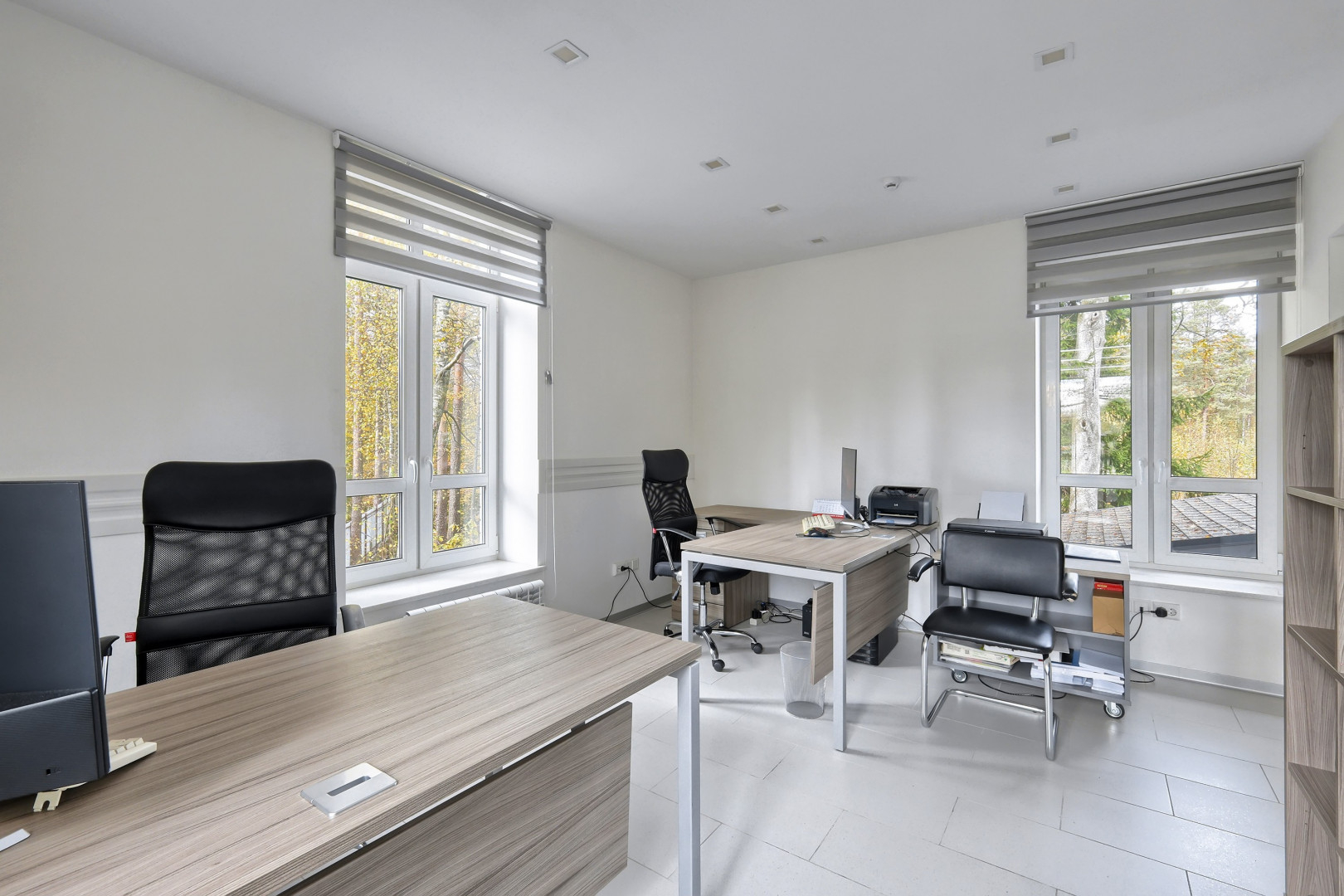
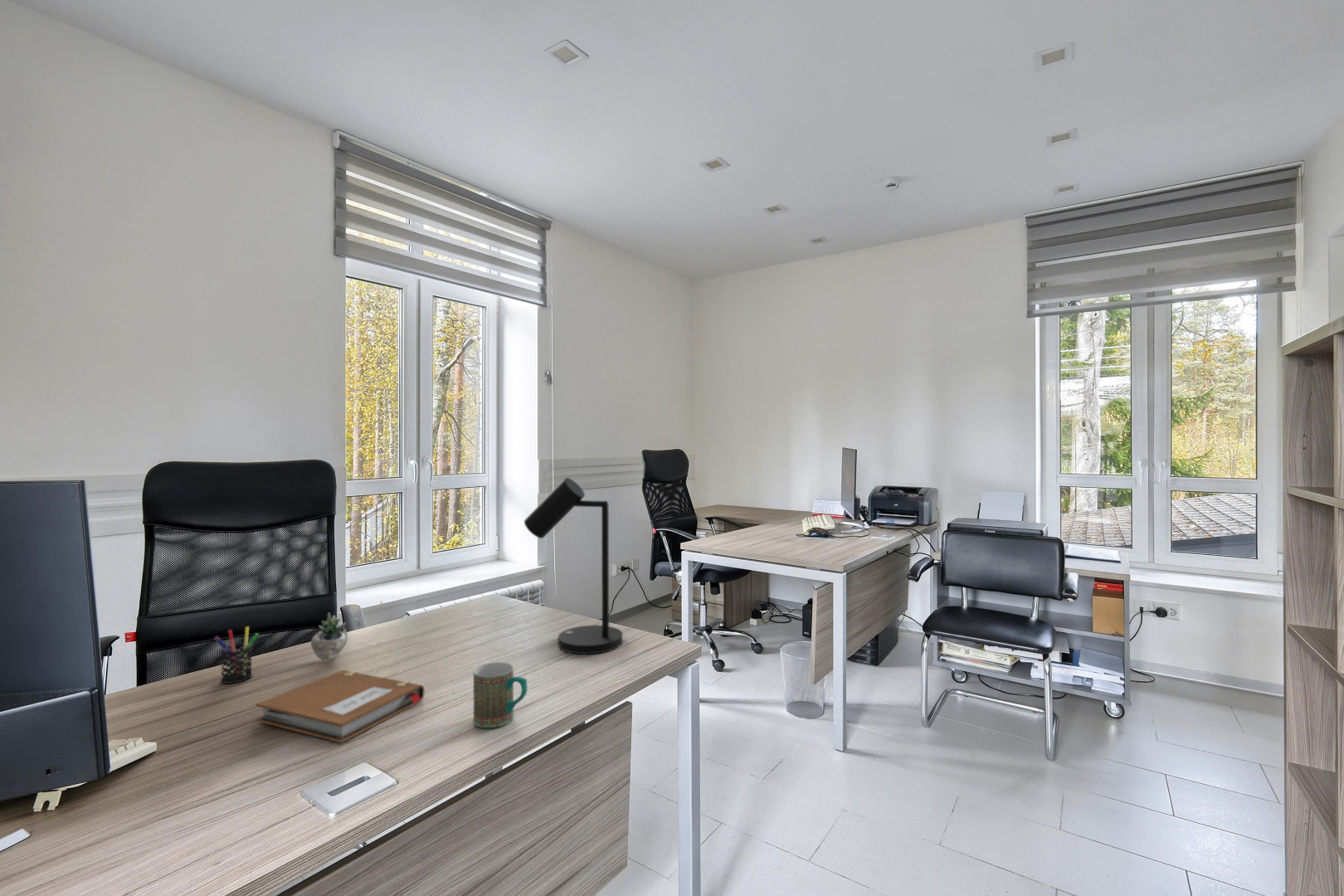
+ succulent plant [310,601,383,661]
+ pen holder [213,626,260,684]
+ mug [473,661,528,728]
+ desk lamp [523,477,623,655]
+ notebook [255,670,425,743]
